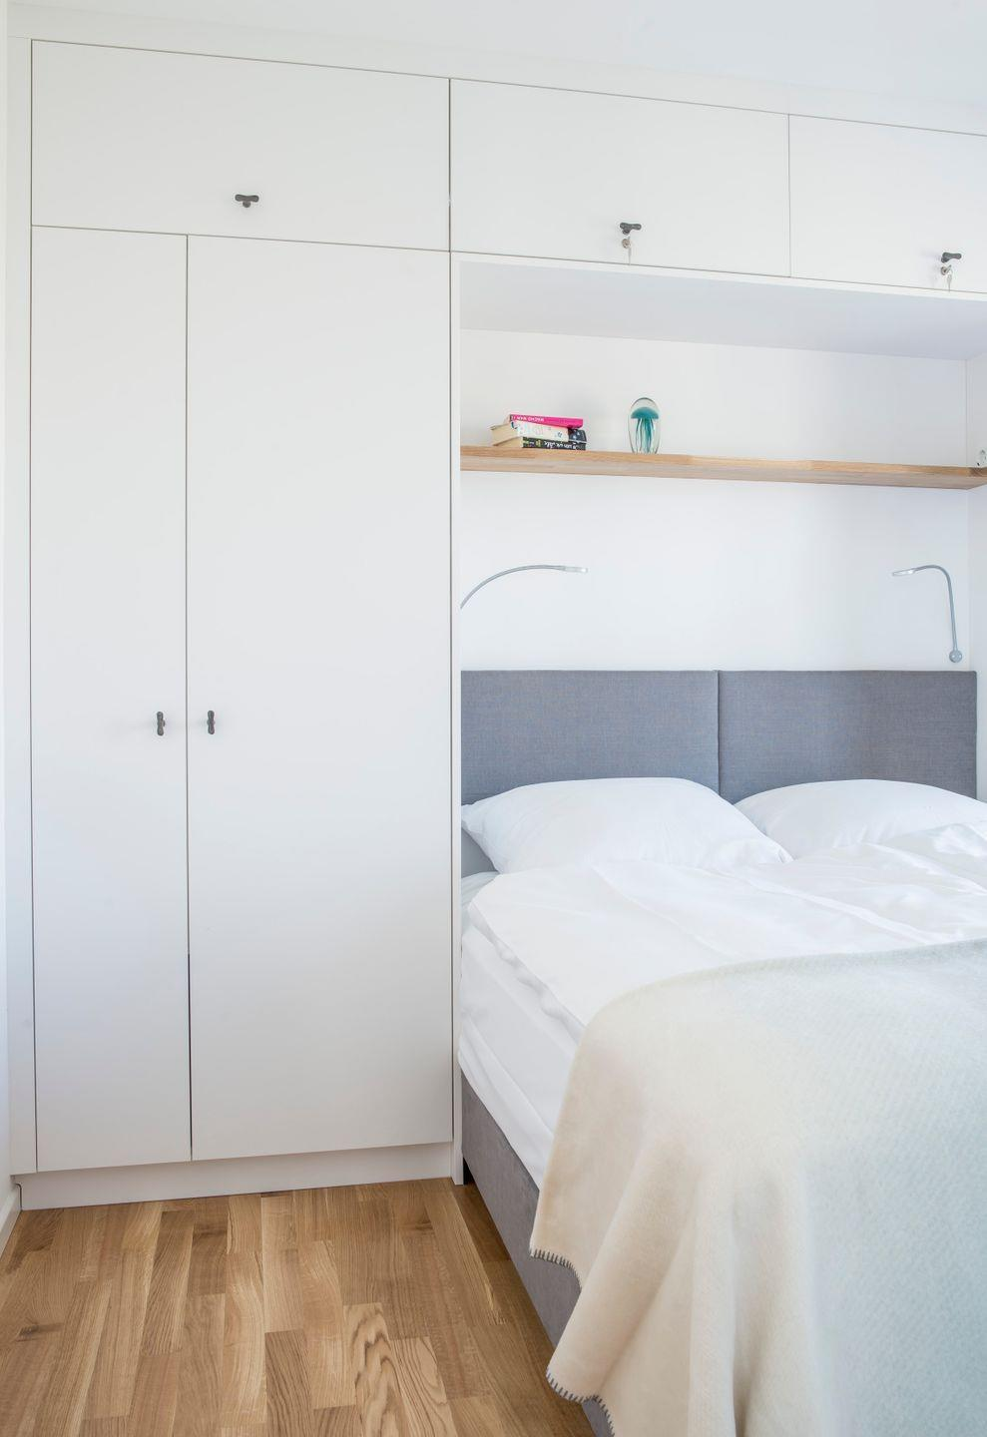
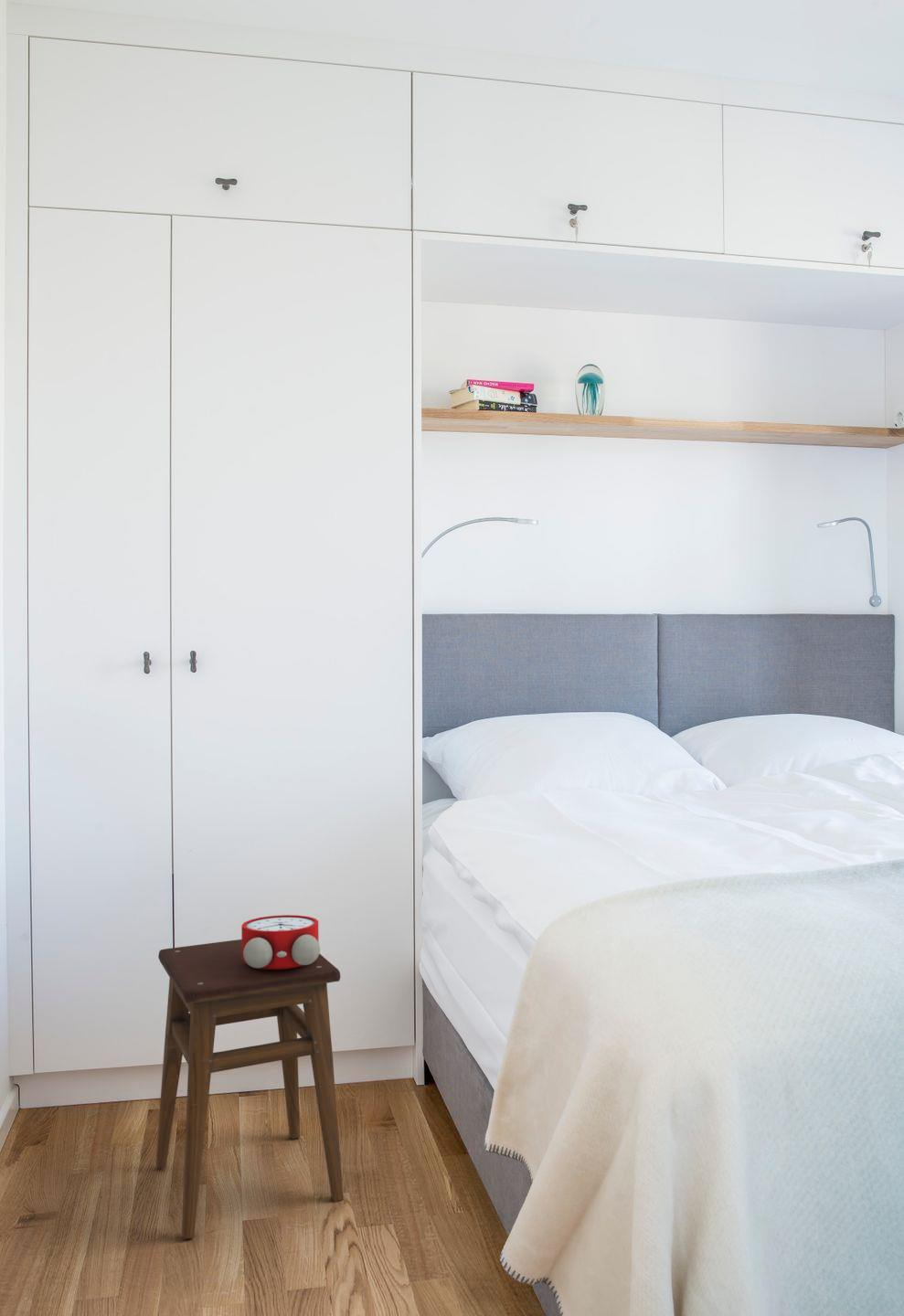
+ stool [155,939,344,1240]
+ alarm clock [240,914,321,970]
